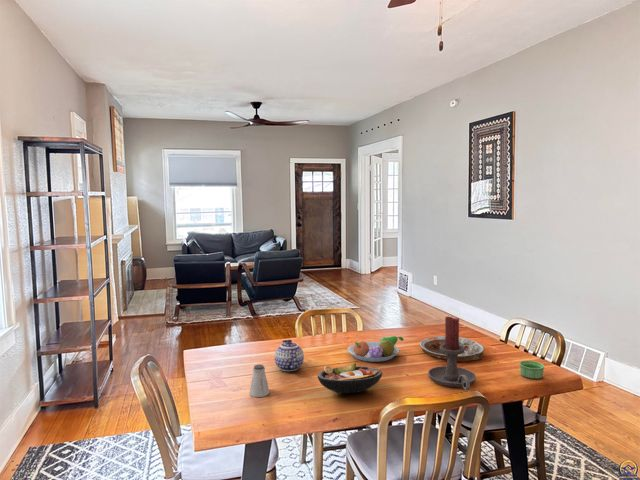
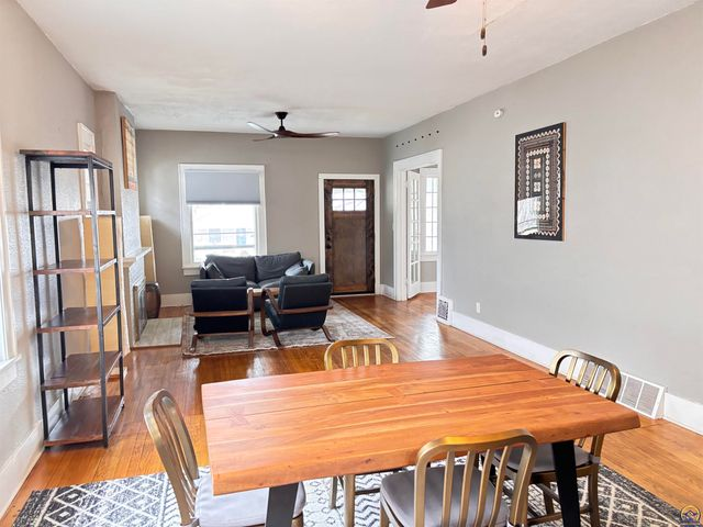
- teapot [274,339,305,372]
- saltshaker [248,363,271,398]
- fruit bowl [347,335,404,363]
- candle holder [427,316,477,391]
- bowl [317,362,383,394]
- ramekin [519,360,545,380]
- plate [419,335,485,363]
